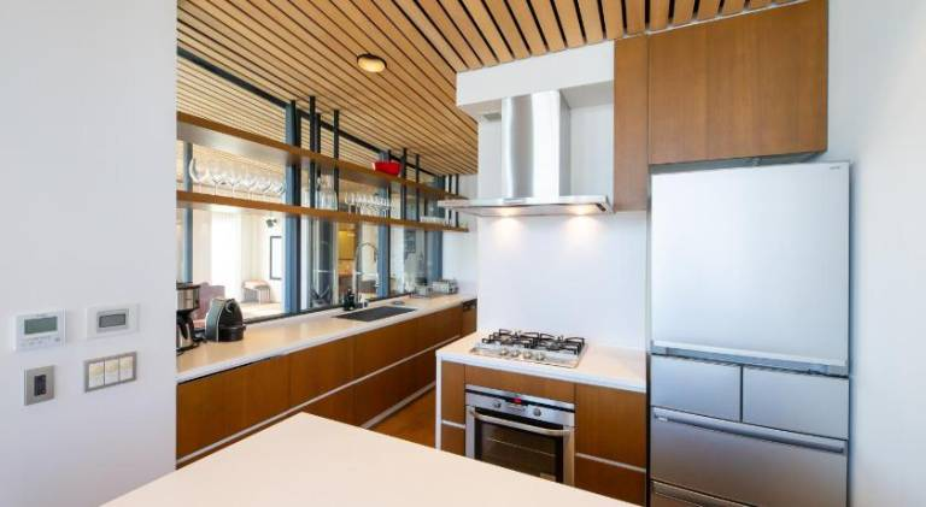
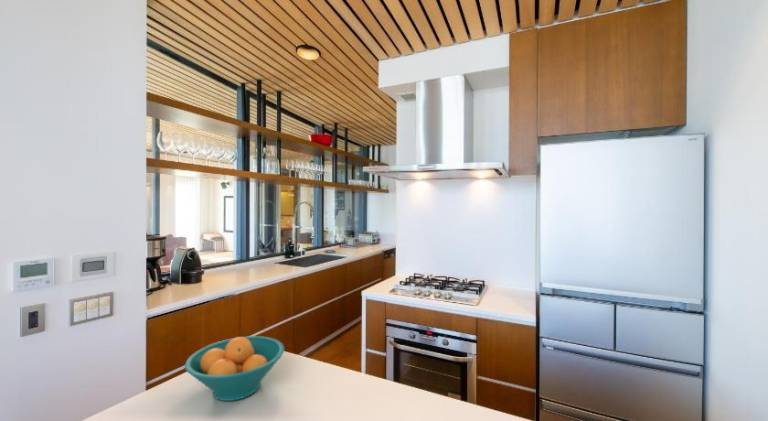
+ fruit bowl [184,335,285,402]
